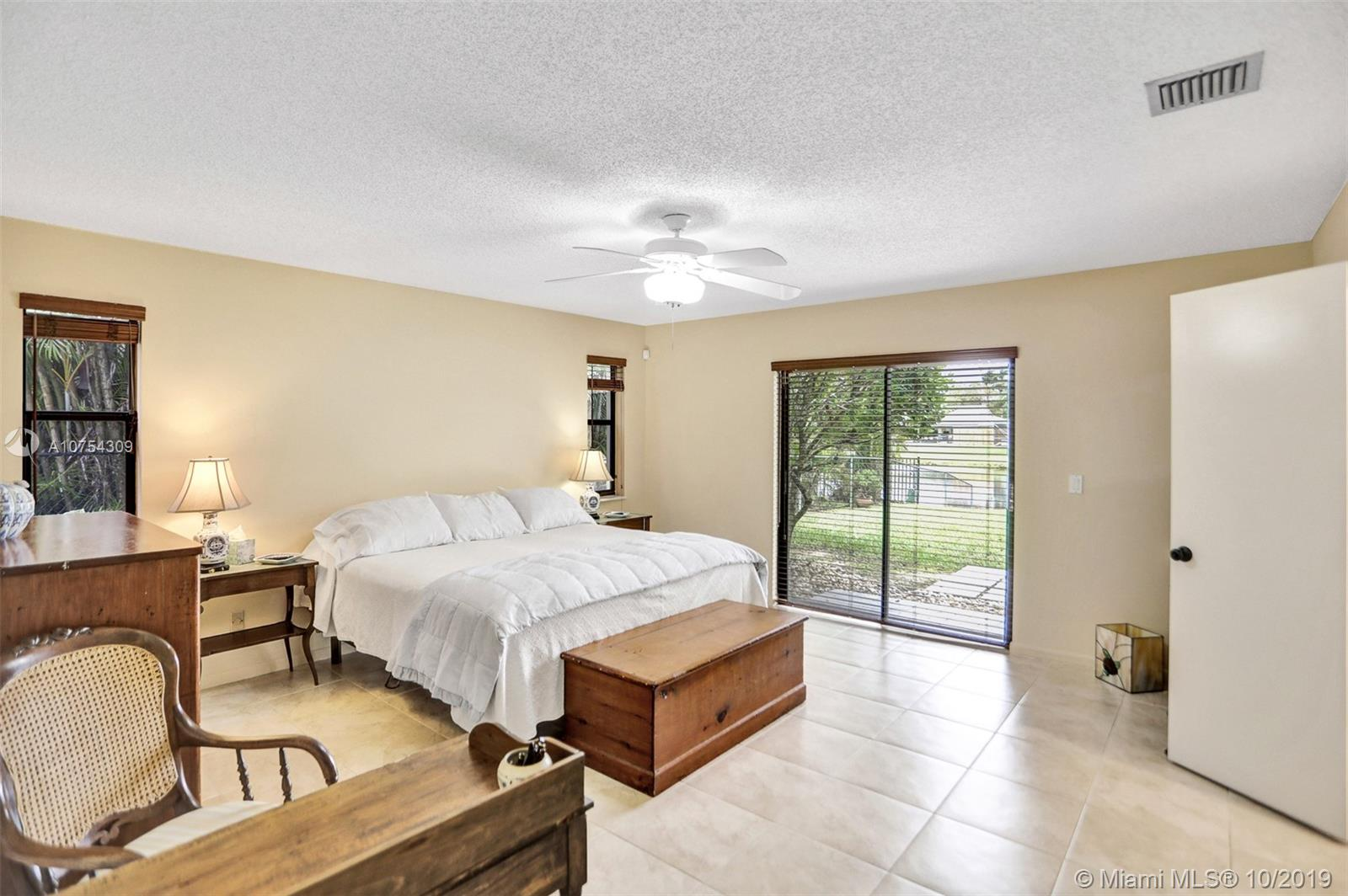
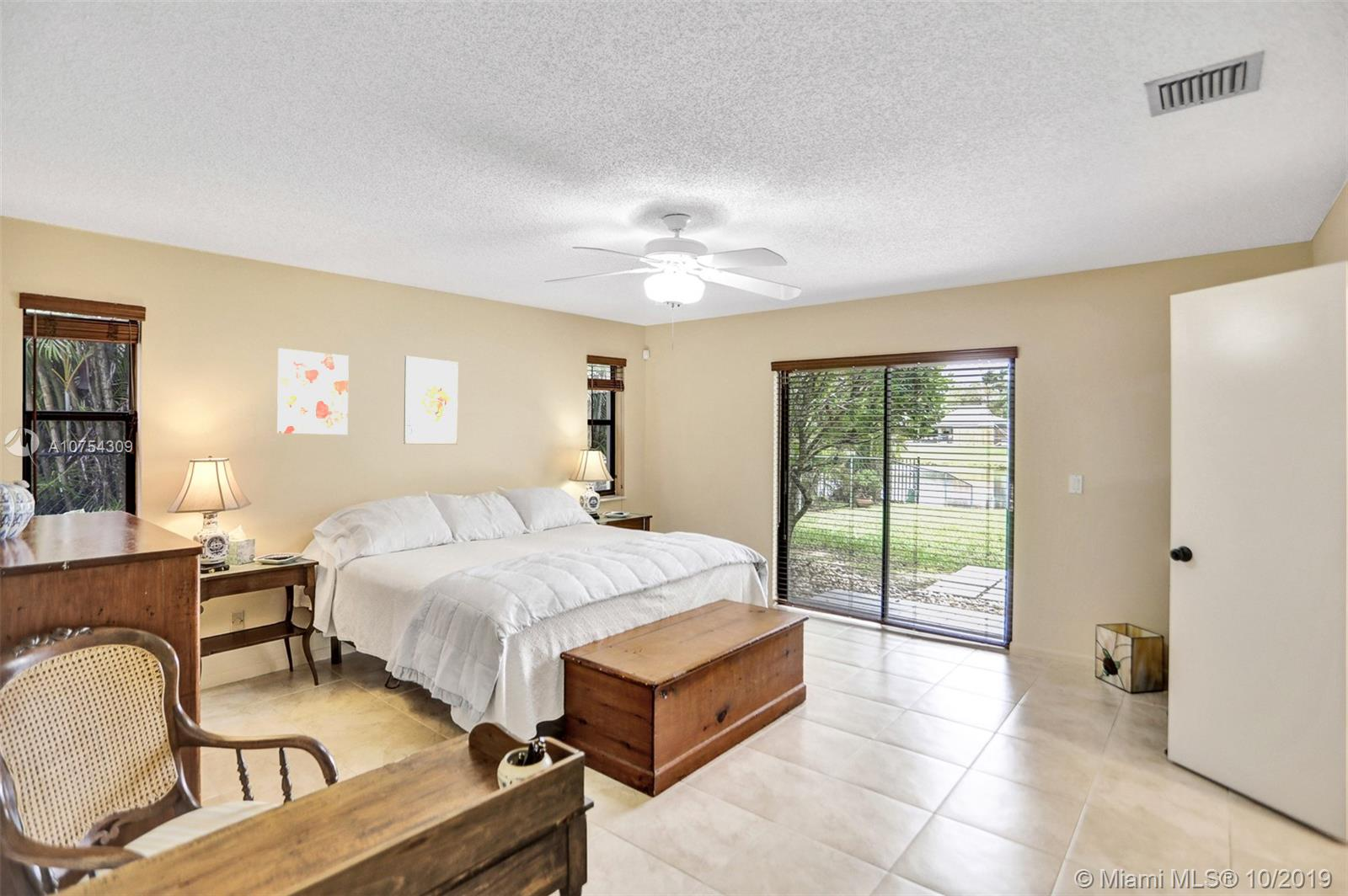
+ wall art [276,348,350,435]
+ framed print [403,355,459,445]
